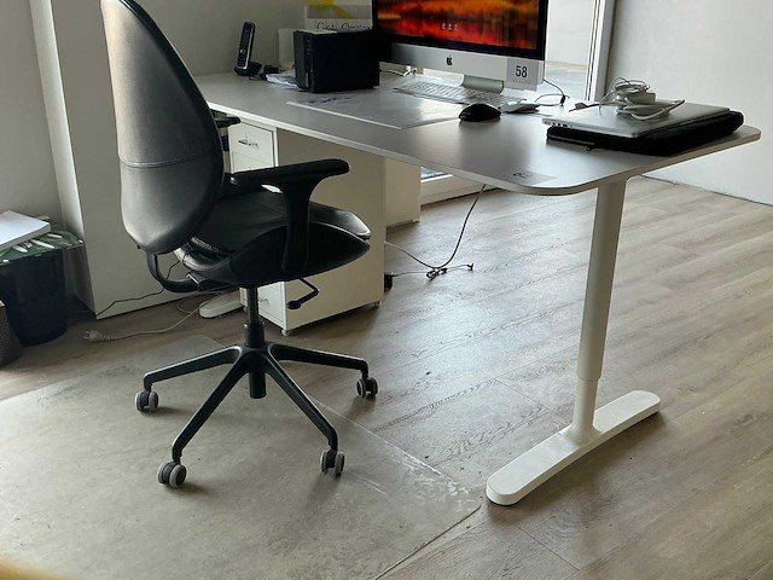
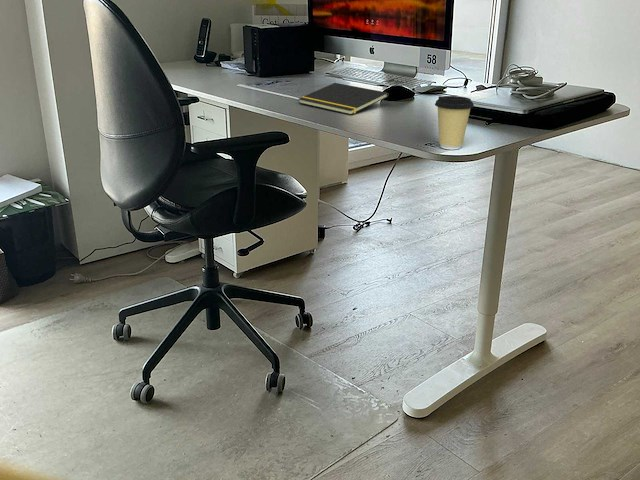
+ notepad [298,82,389,116]
+ coffee cup [434,95,475,151]
